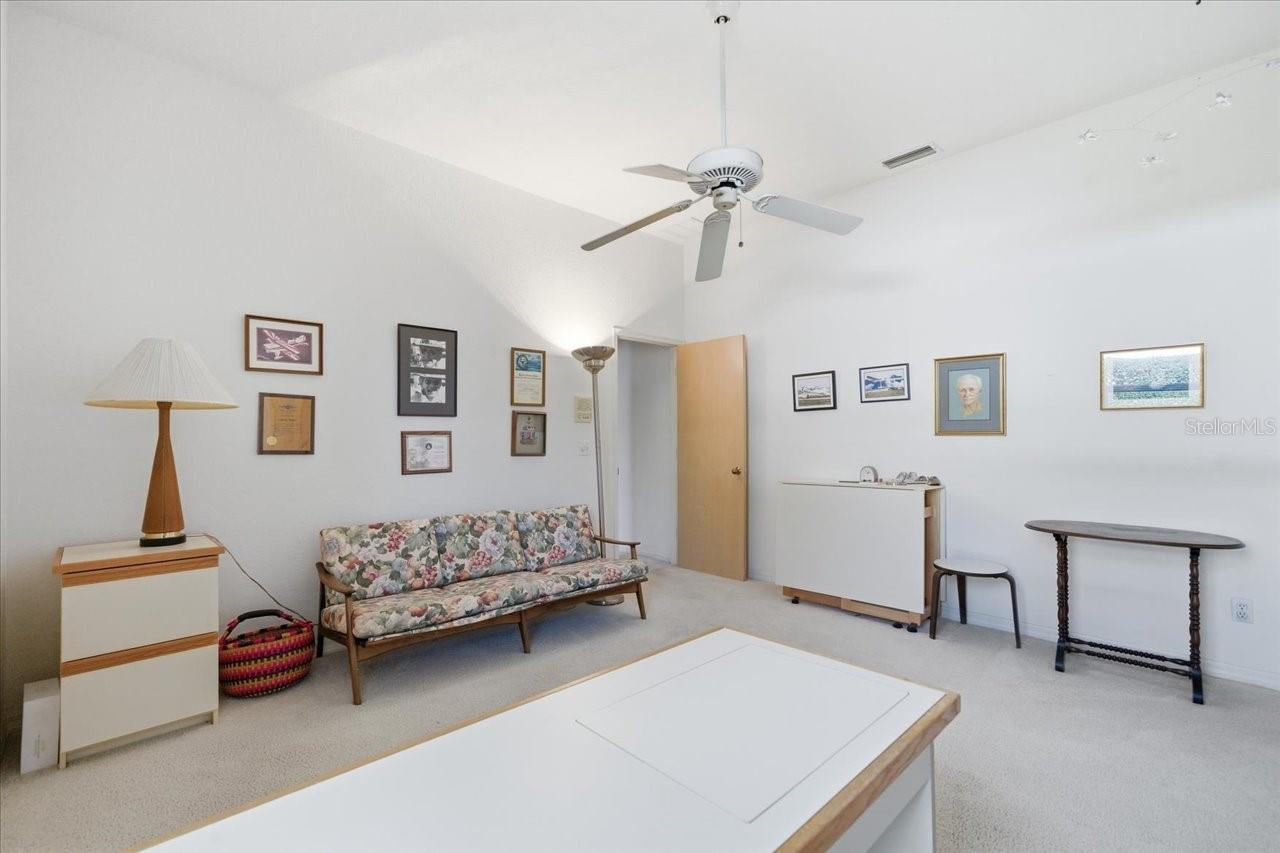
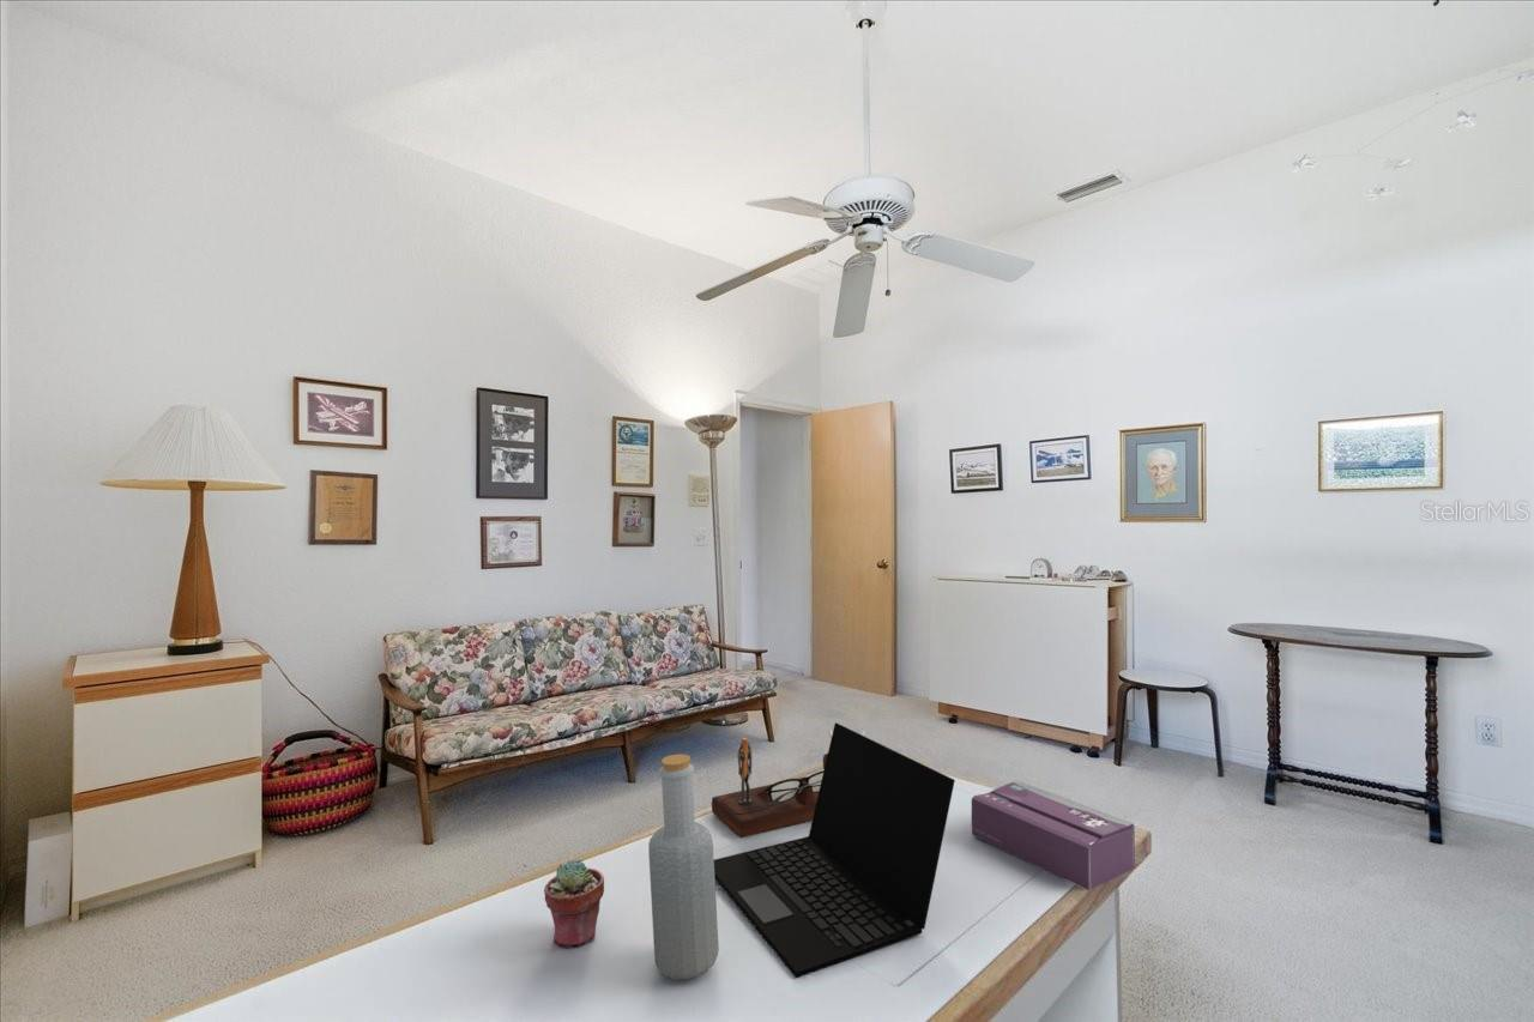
+ potted succulent [543,859,605,948]
+ tissue box [971,779,1136,891]
+ desk organizer [711,728,866,839]
+ laptop [714,721,956,979]
+ bottle [647,754,720,981]
